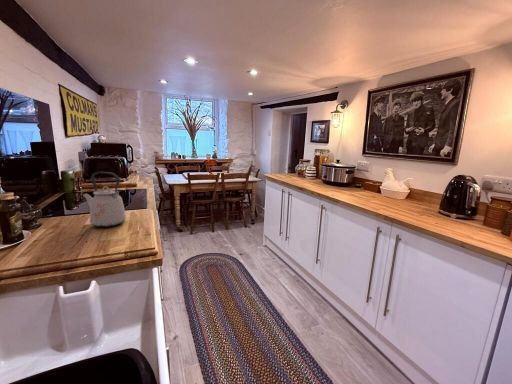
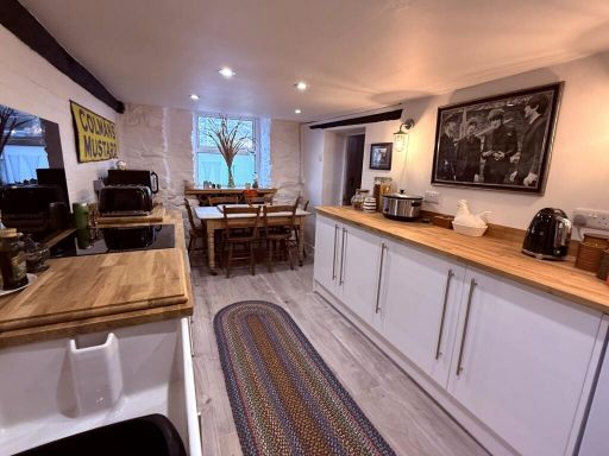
- kettle [82,171,127,228]
